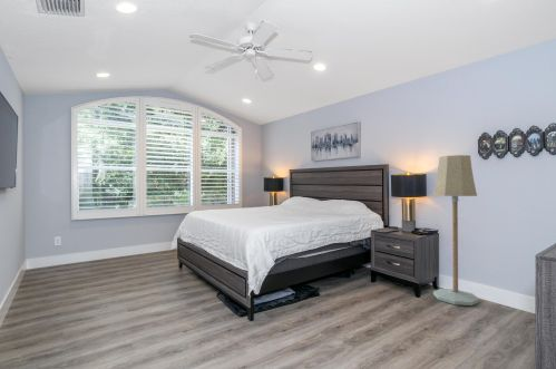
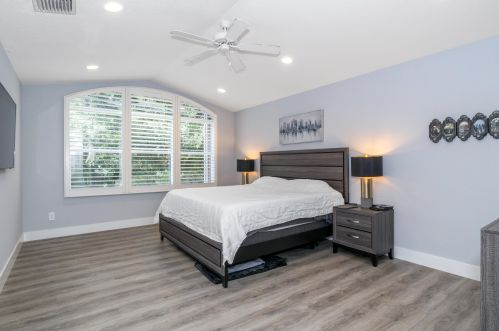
- floor lamp [432,154,480,307]
